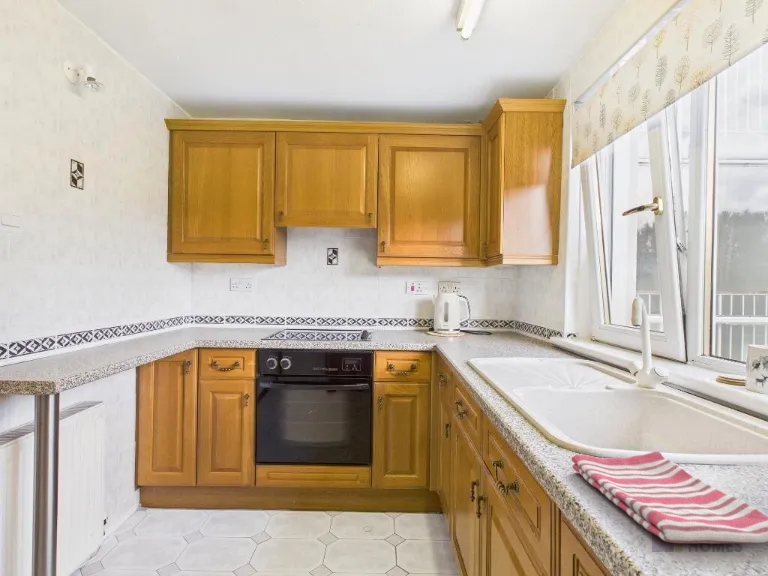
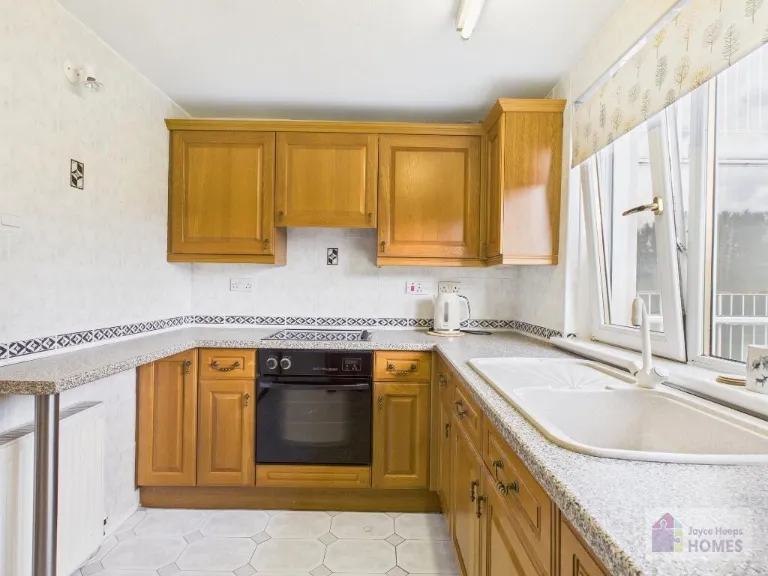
- dish towel [571,450,768,544]
